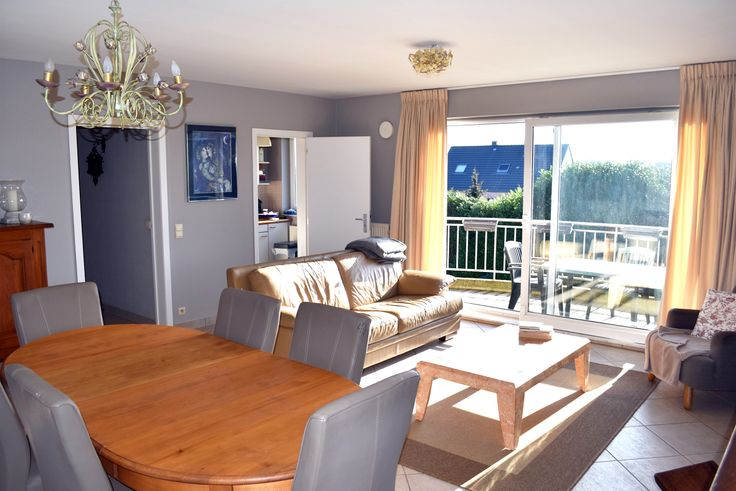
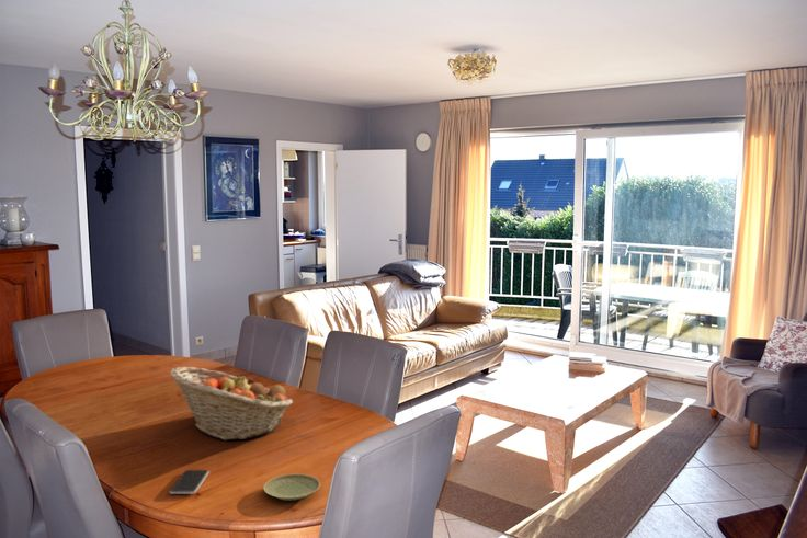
+ plate [262,473,321,501]
+ fruit basket [169,366,294,442]
+ smartphone [169,469,211,495]
